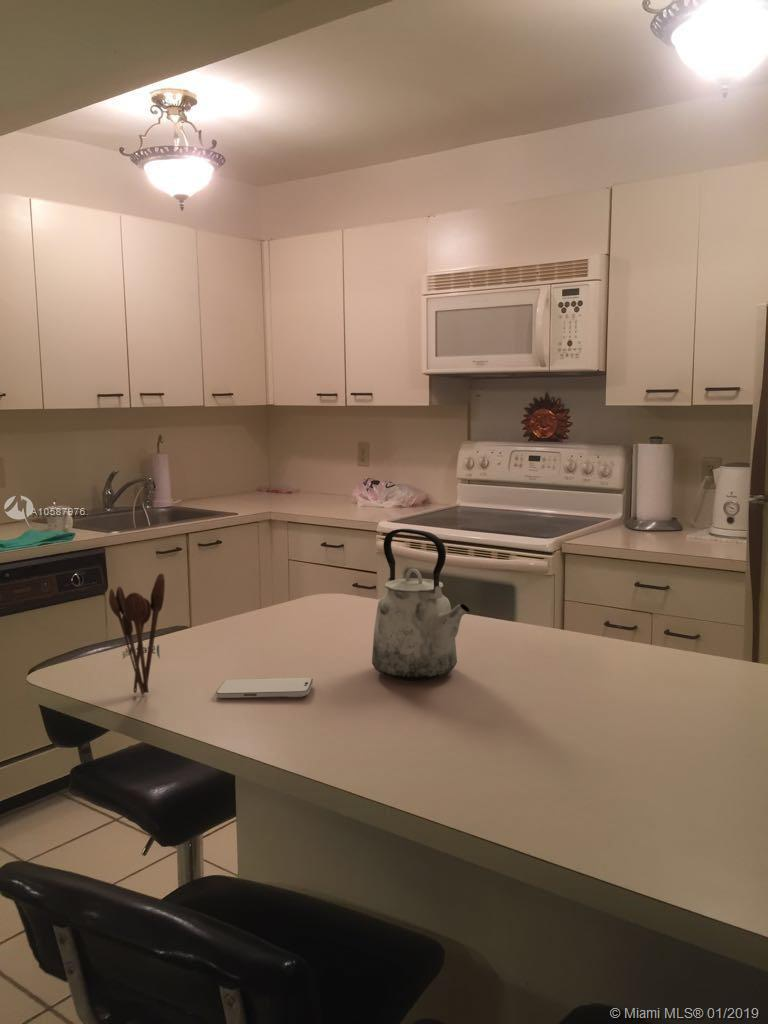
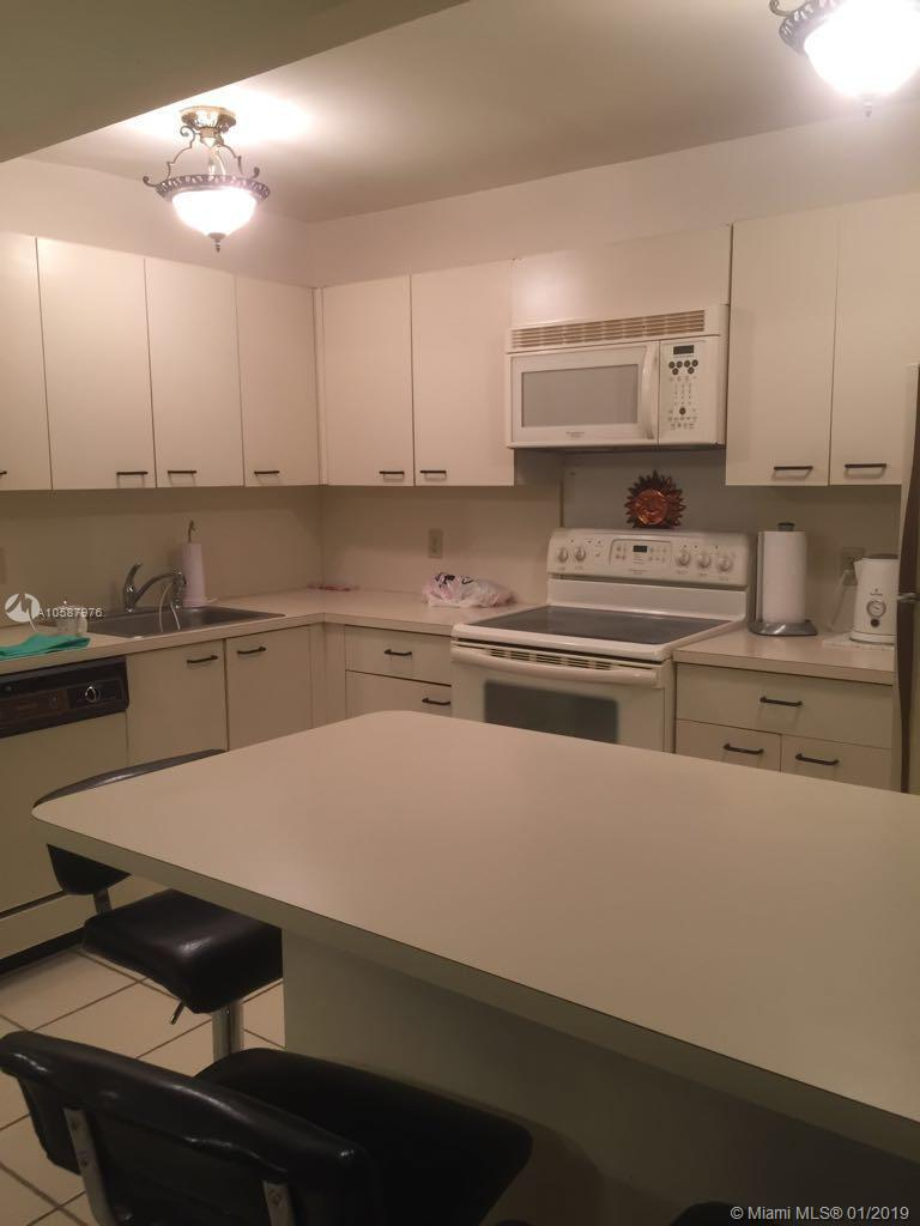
- smartphone [215,676,314,699]
- utensil holder [108,572,166,696]
- kettle [371,528,471,681]
